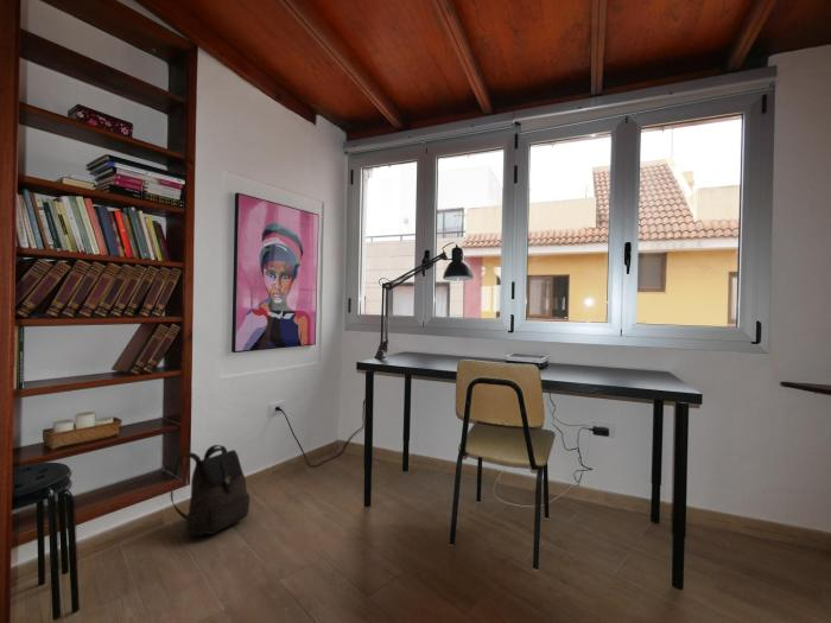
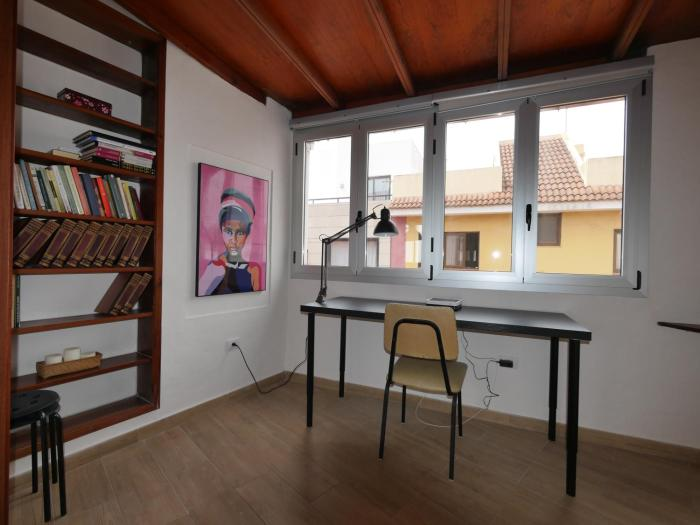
- backpack [170,444,250,538]
